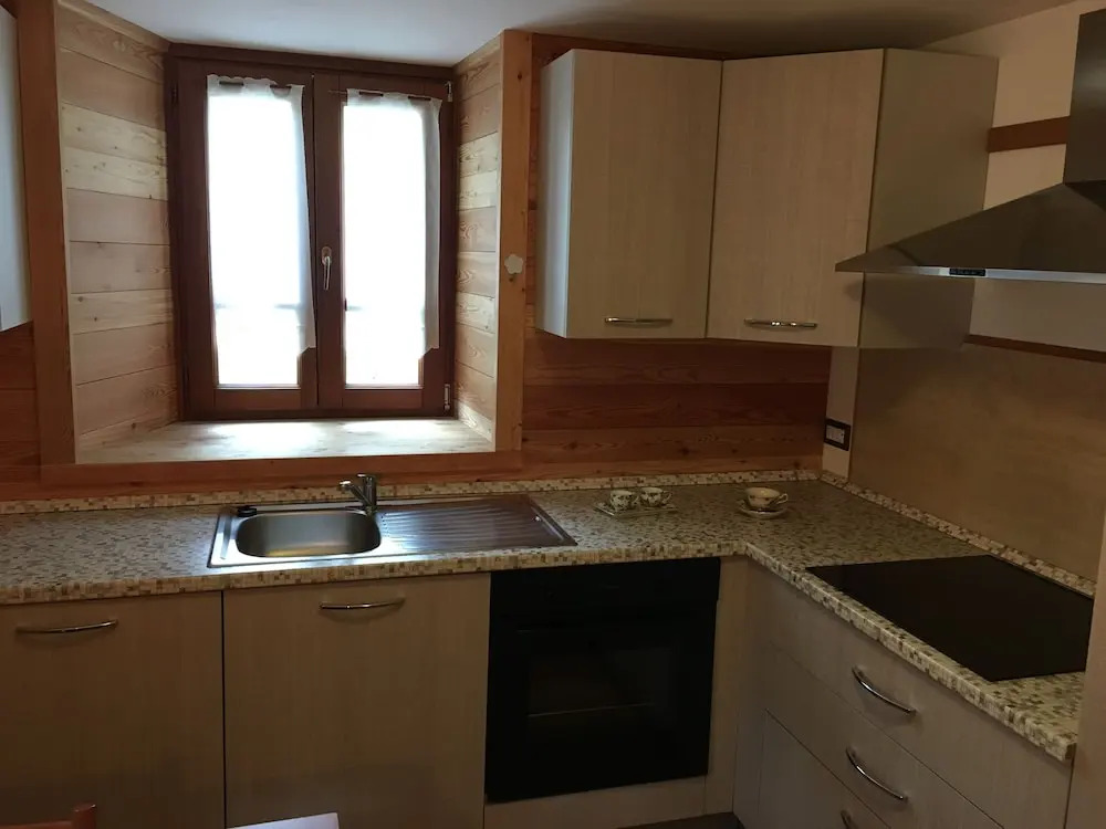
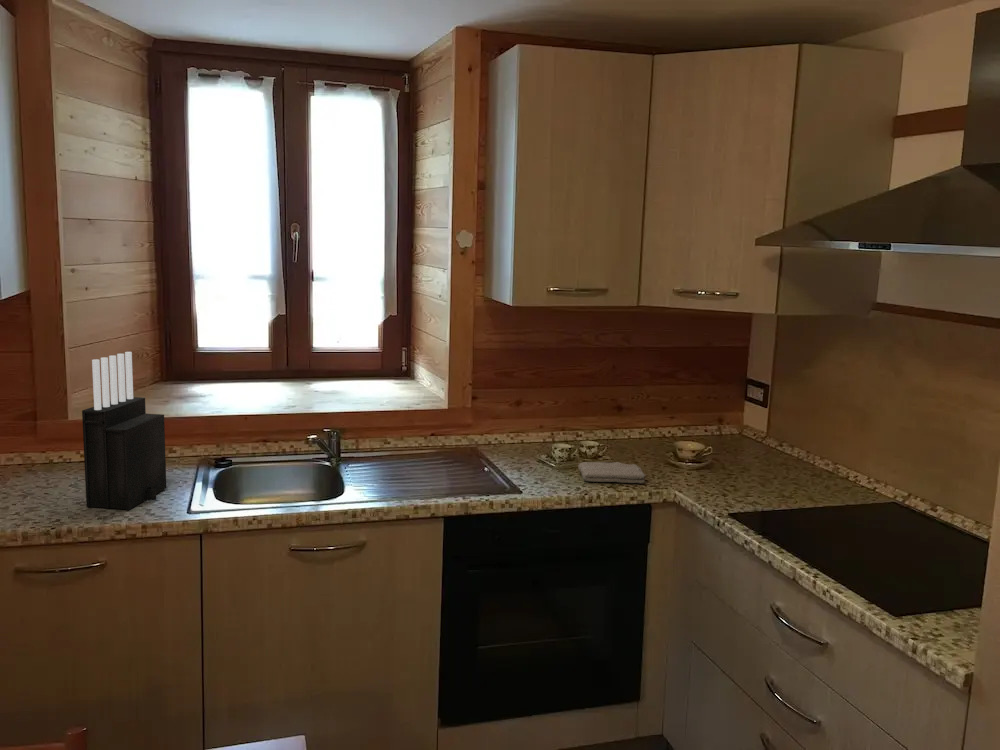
+ washcloth [577,461,647,485]
+ knife block [81,351,167,511]
